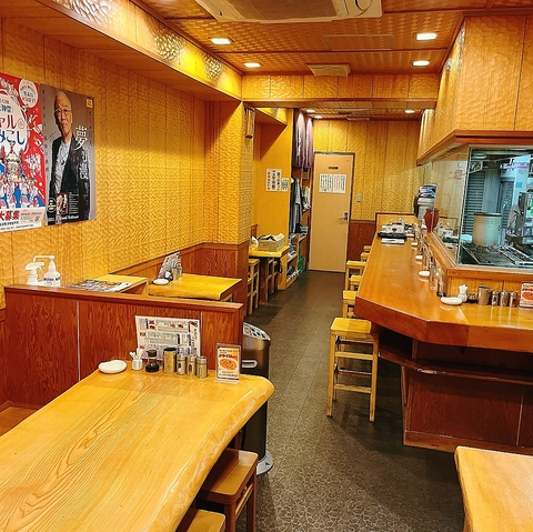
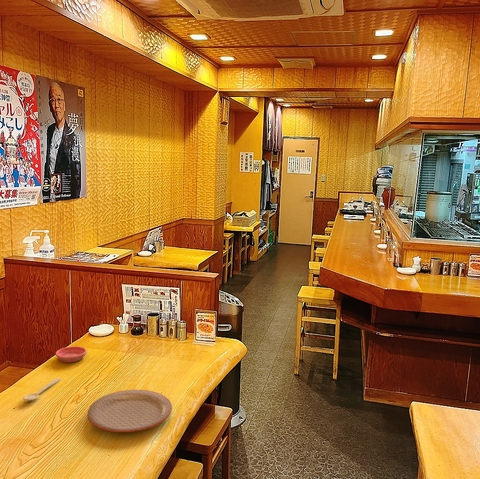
+ saucer [55,345,88,363]
+ spoon [22,377,63,402]
+ plate [86,389,173,433]
